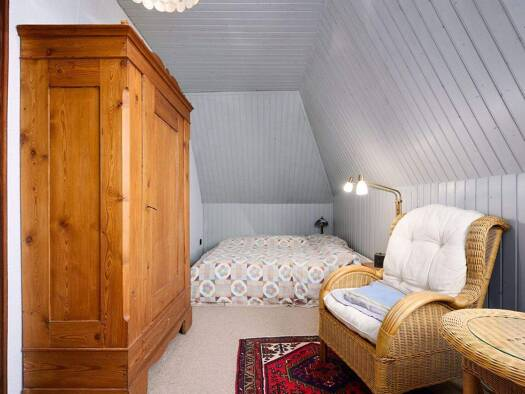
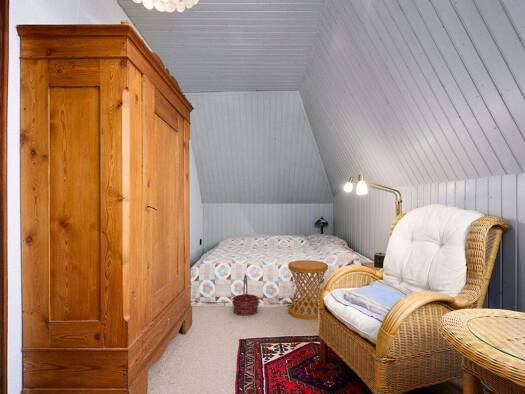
+ basket [231,273,261,317]
+ side table [287,259,329,320]
